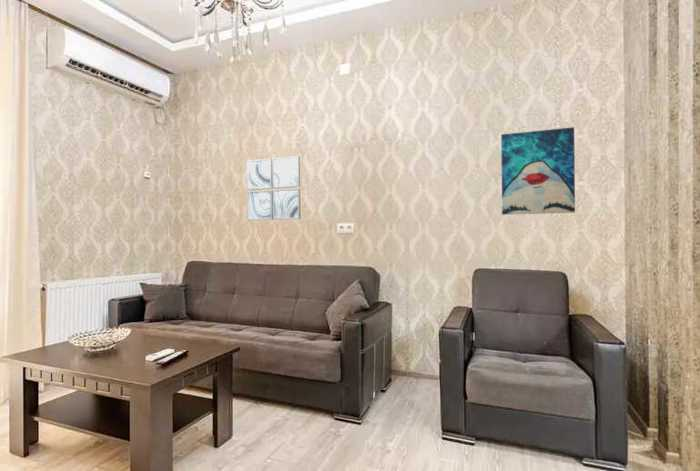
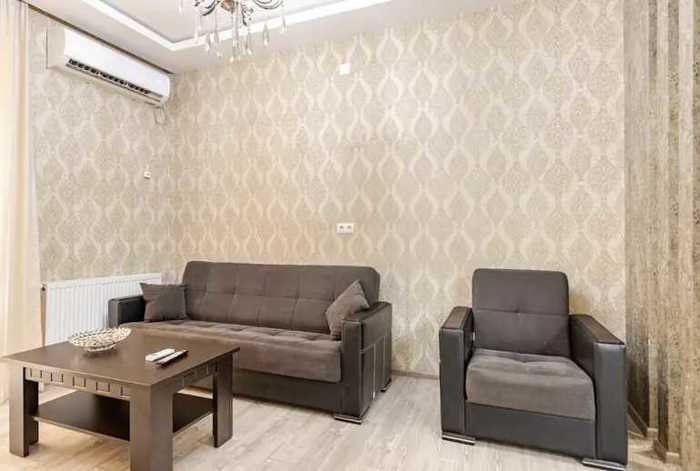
- wall art [500,126,576,216]
- wall art [245,155,302,221]
